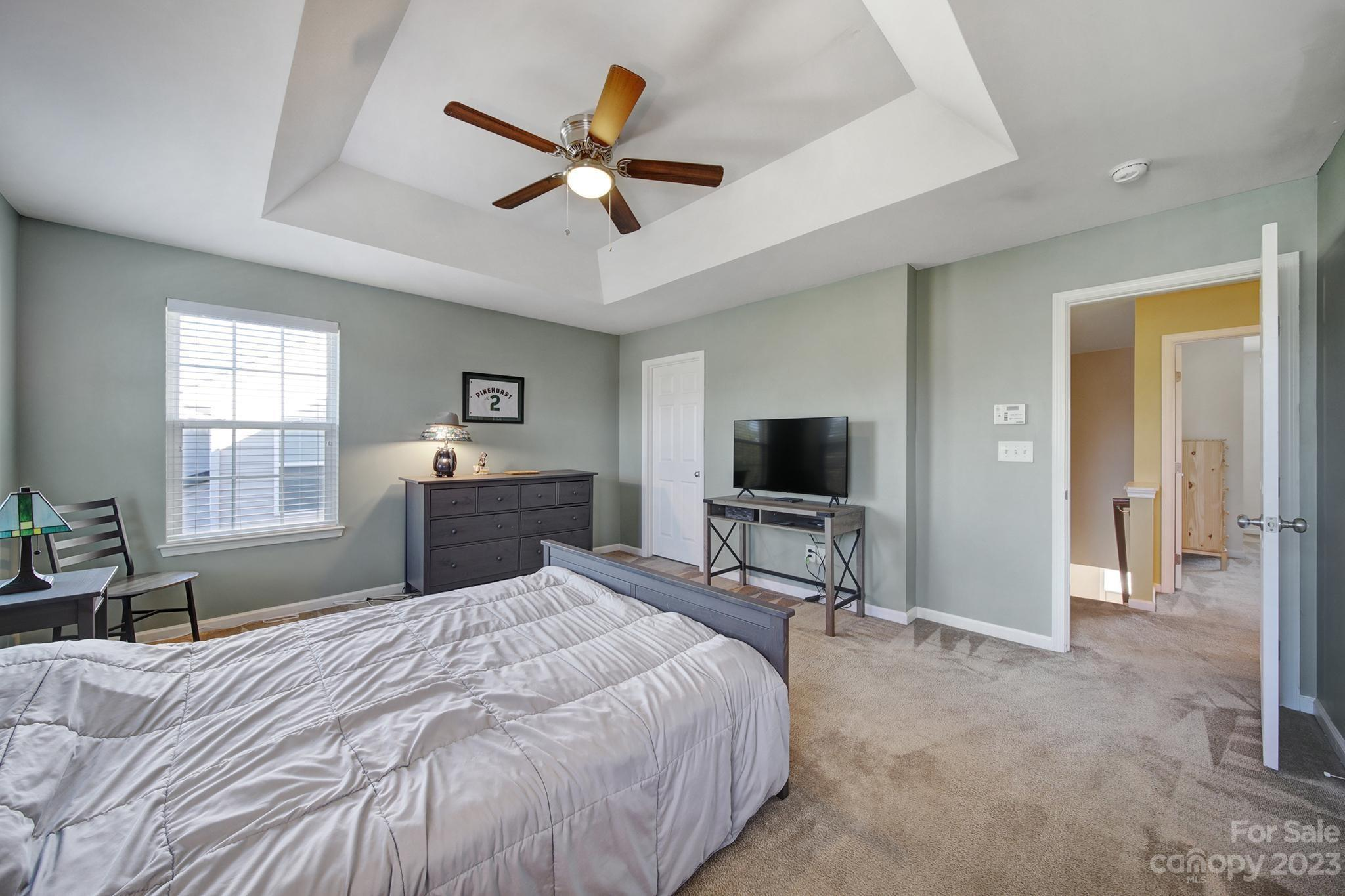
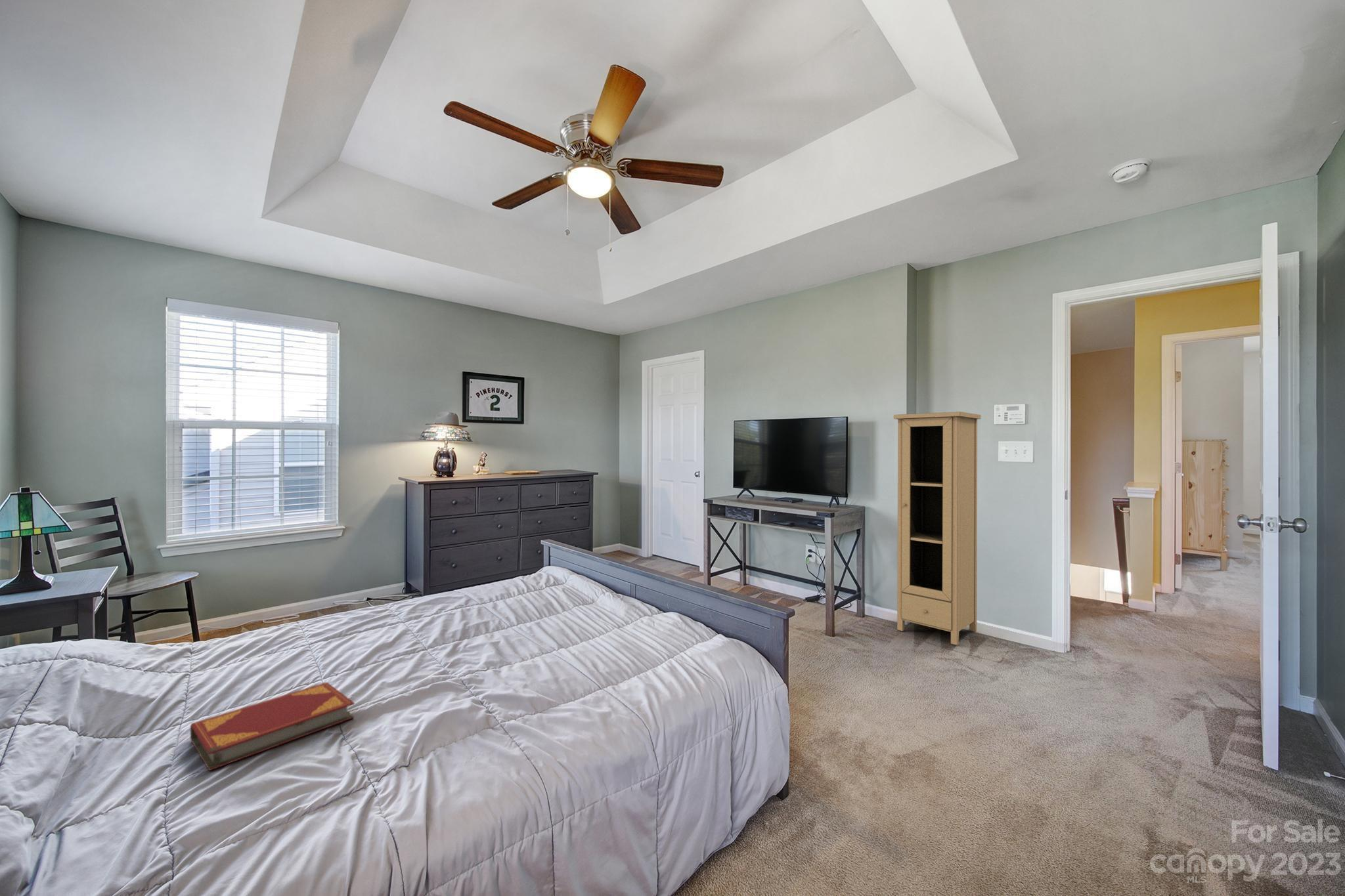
+ hardback book [190,681,355,771]
+ cupboard [893,411,981,646]
